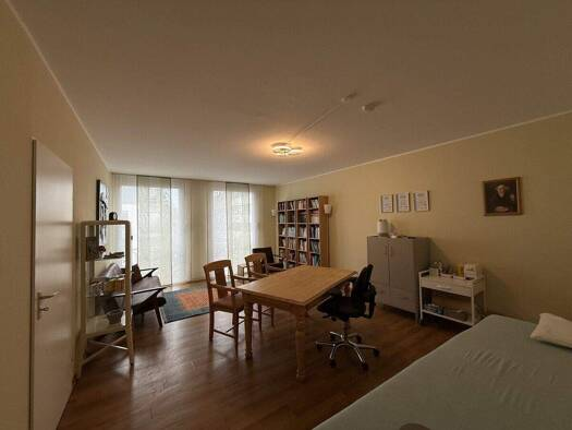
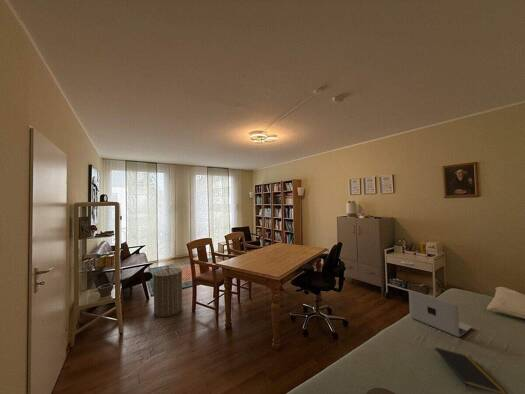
+ notepad [434,346,509,394]
+ laundry hamper [152,265,183,318]
+ laptop [408,289,473,338]
